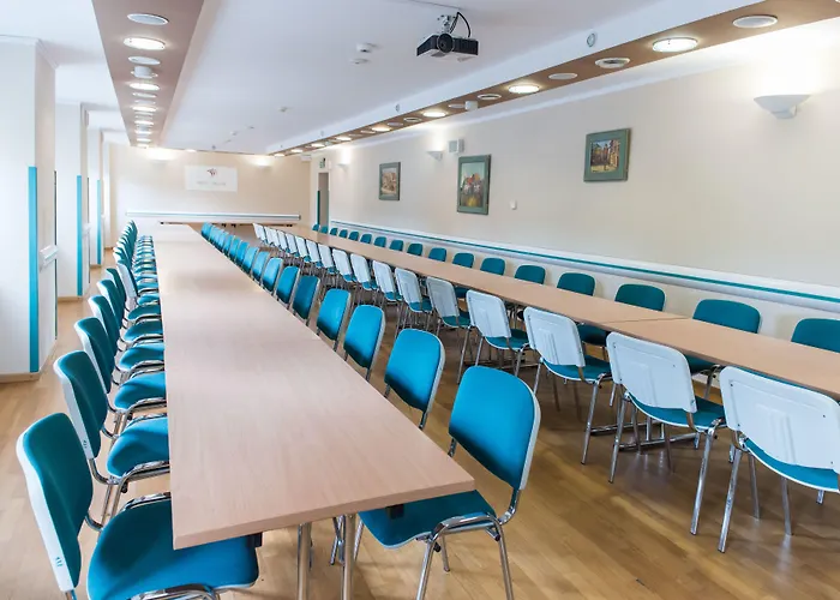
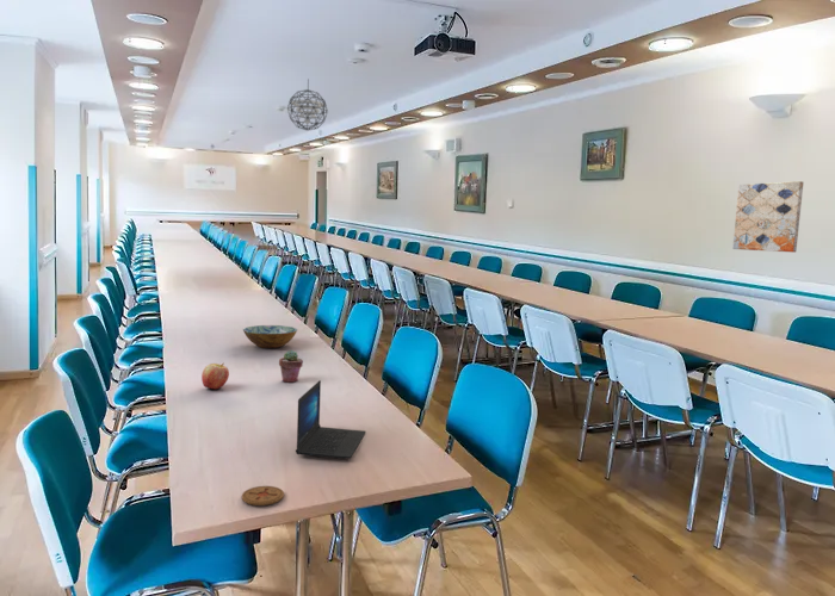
+ pendant light [286,77,329,132]
+ bowl [242,324,298,349]
+ wall art [731,180,804,254]
+ apple [200,362,230,391]
+ potted succulent [278,349,304,384]
+ coaster [241,485,285,507]
+ laptop [295,379,366,460]
